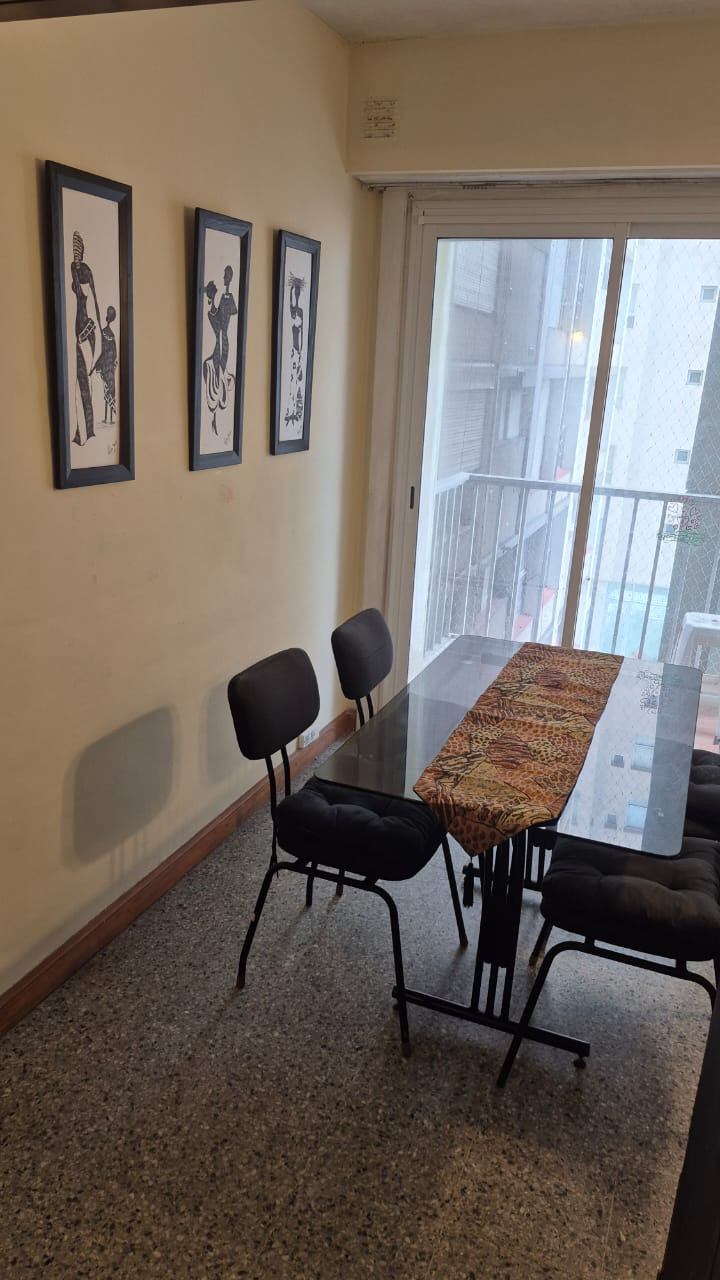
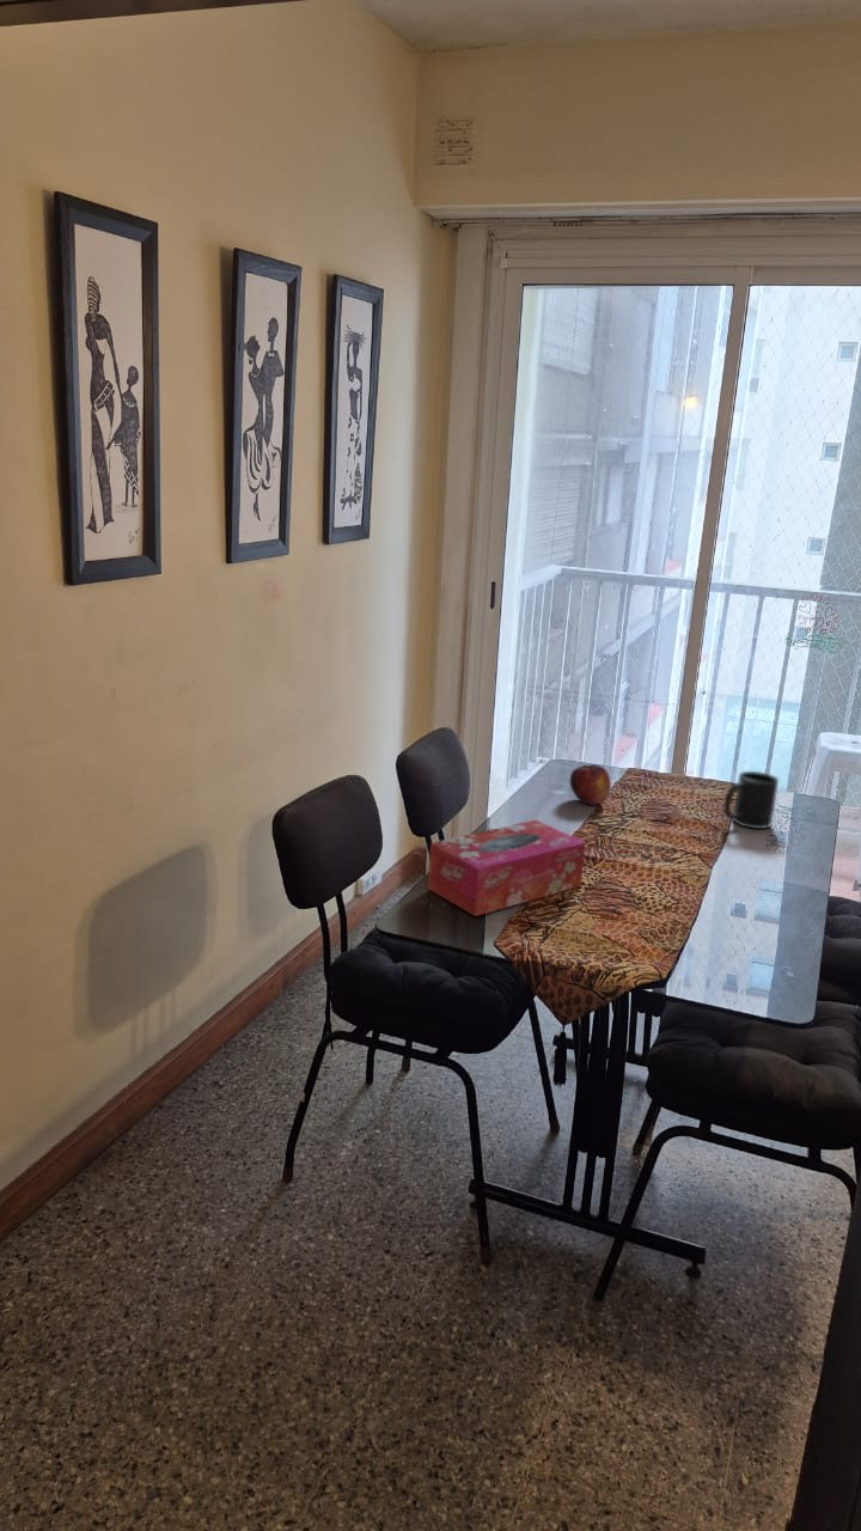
+ fruit [569,763,612,806]
+ mug [722,770,780,830]
+ tissue box [427,818,587,917]
